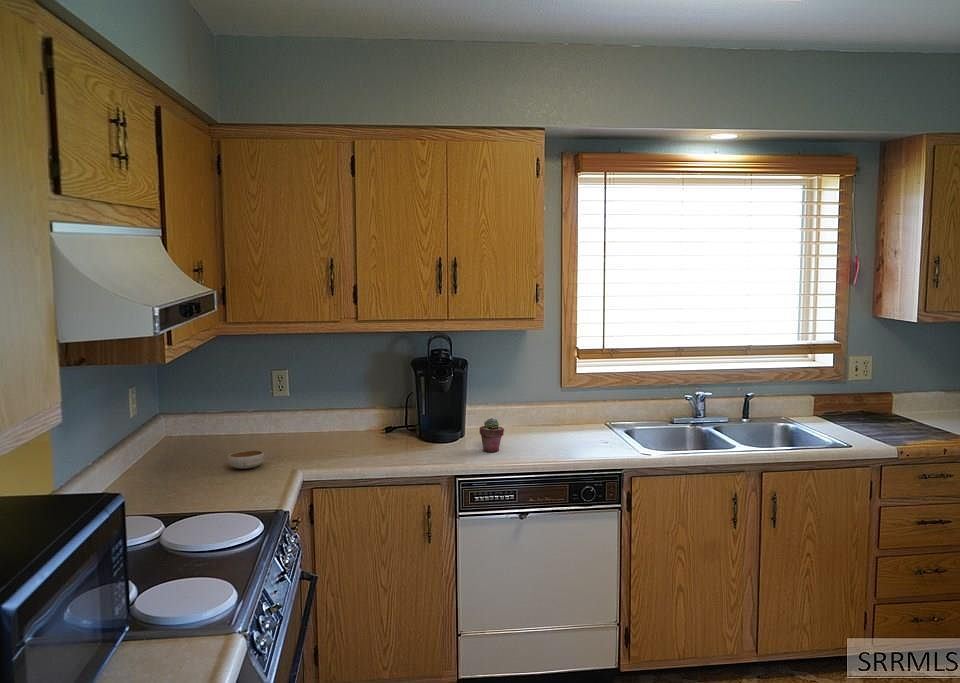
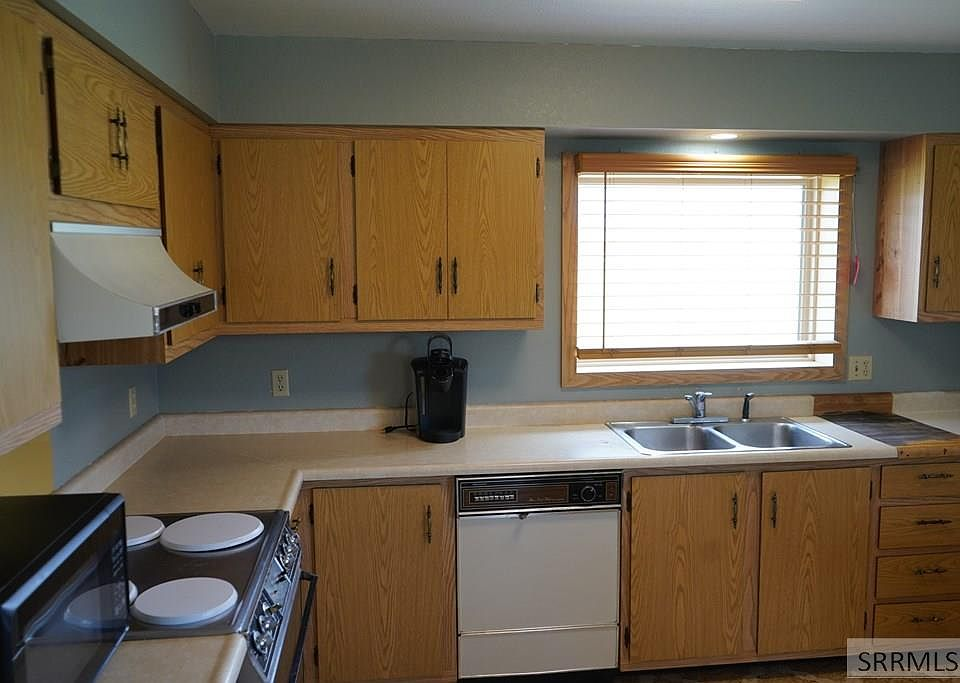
- bowl [227,449,266,469]
- potted succulent [479,417,505,453]
